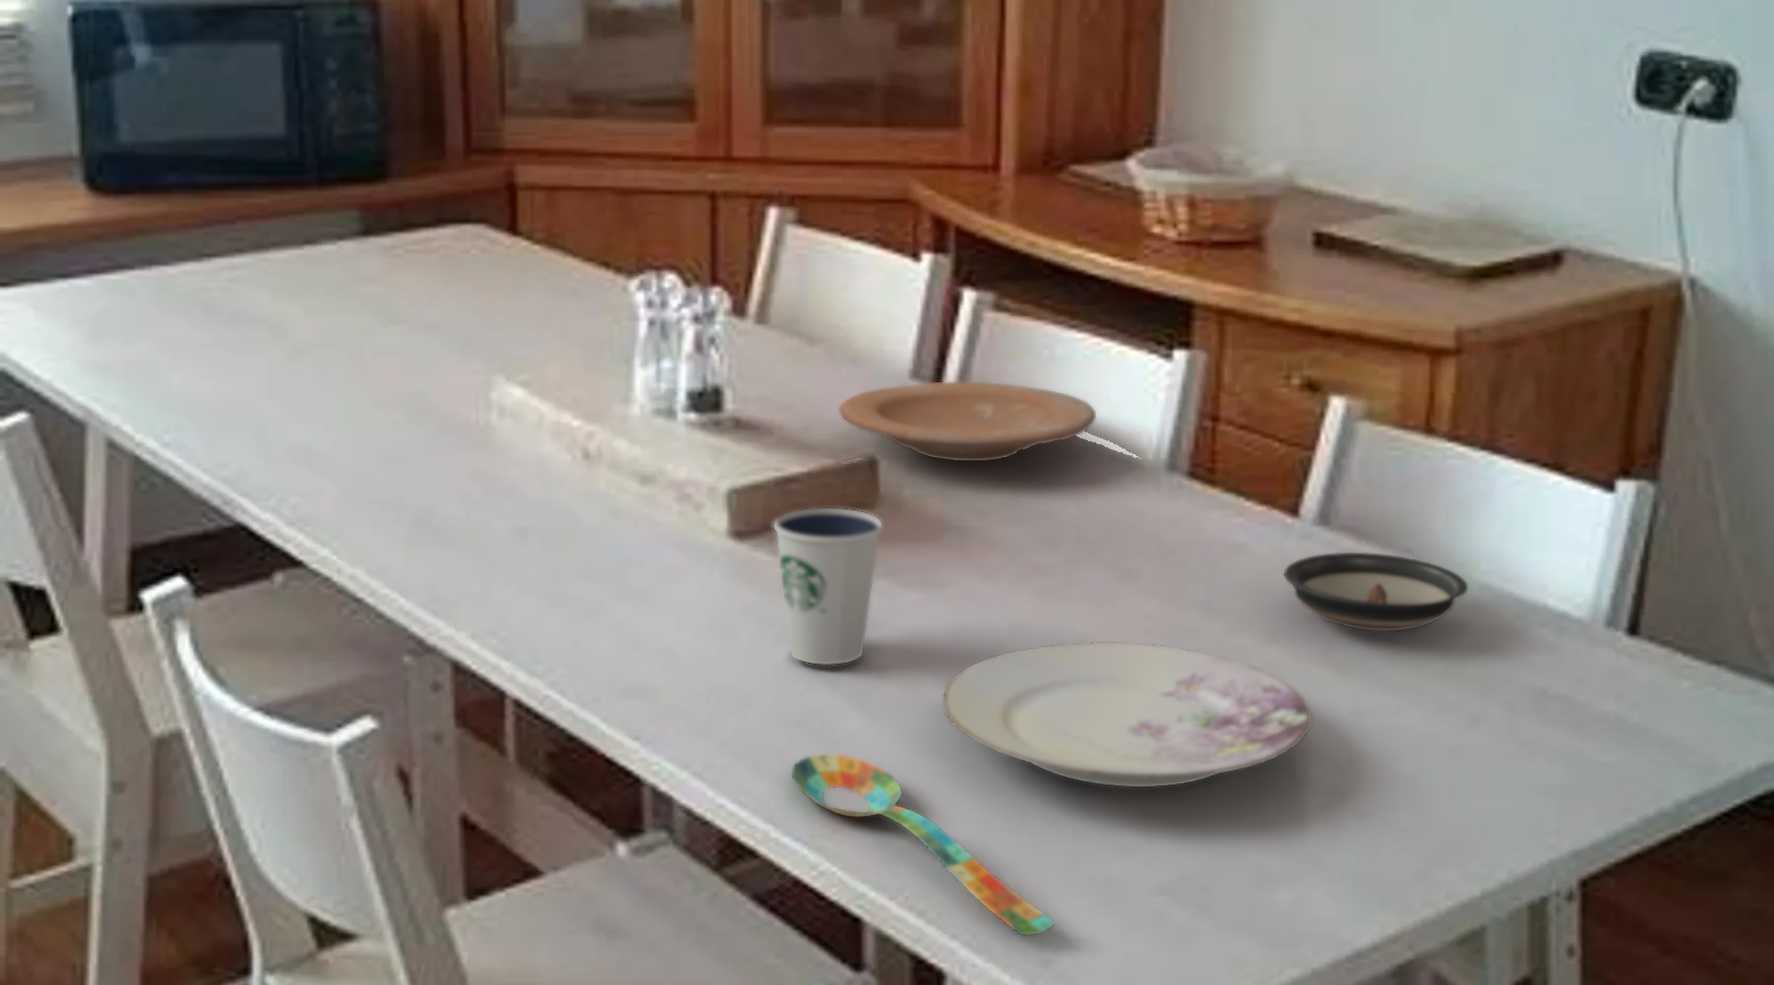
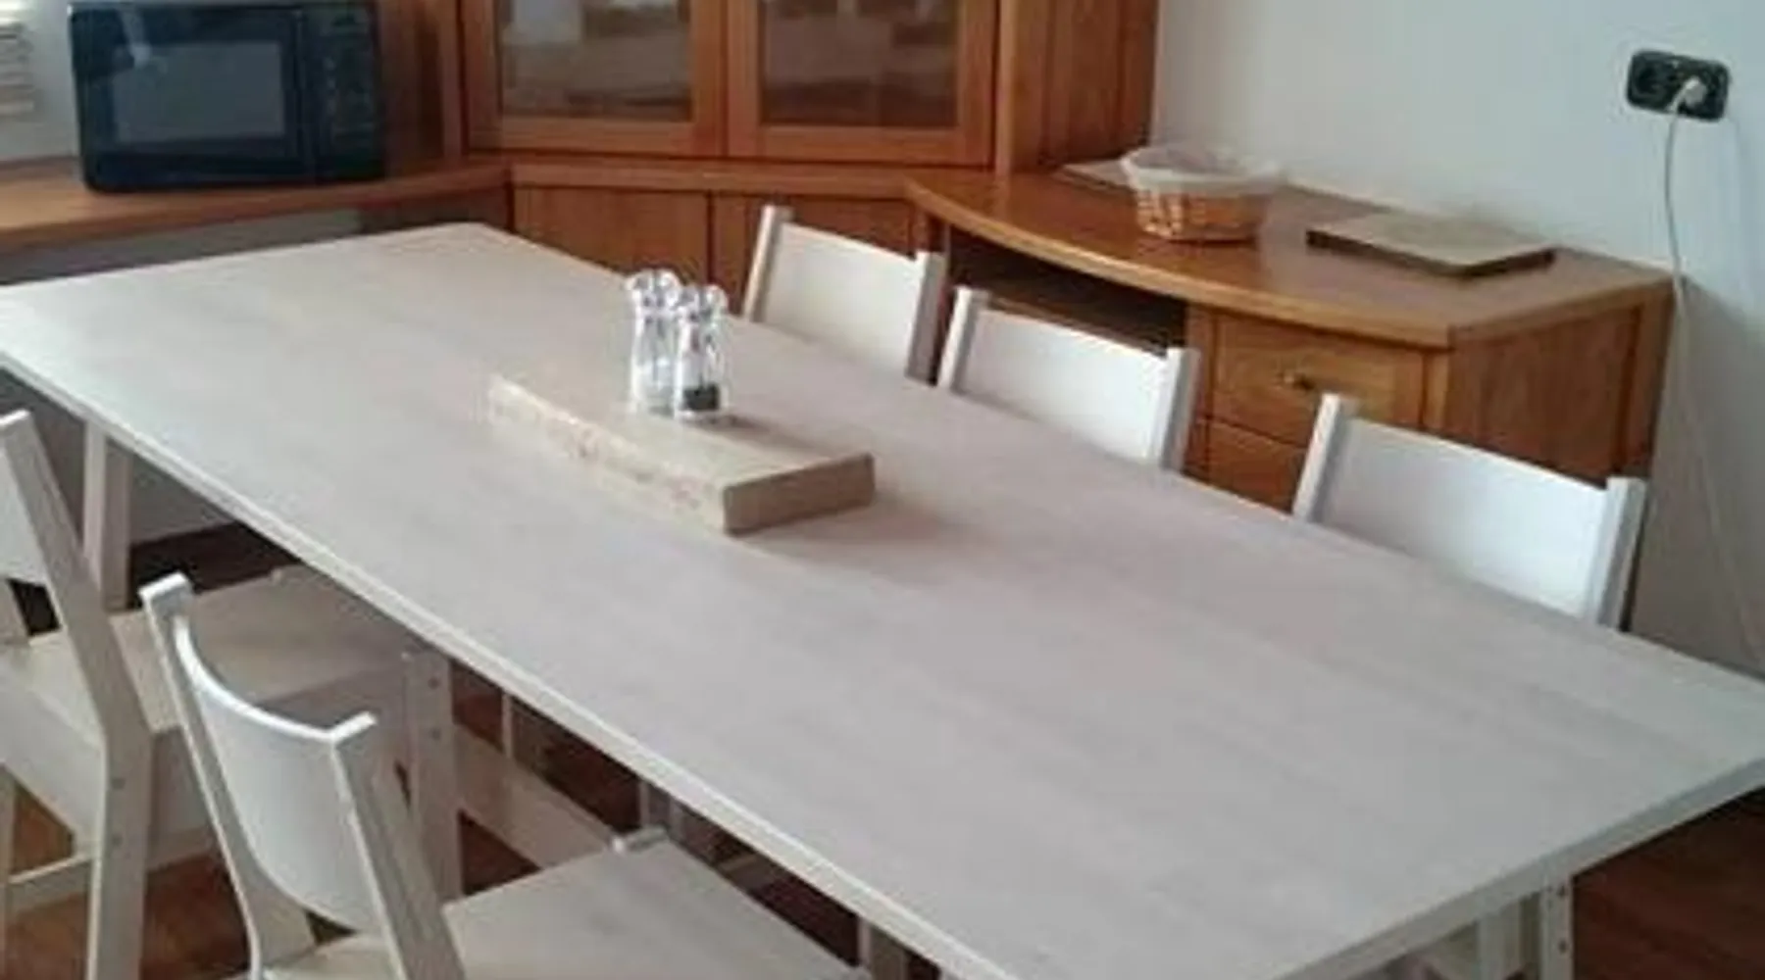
- plate [942,642,1313,788]
- plate [837,381,1097,462]
- saucer [1284,552,1468,631]
- dixie cup [773,507,883,666]
- spoon [790,753,1056,935]
